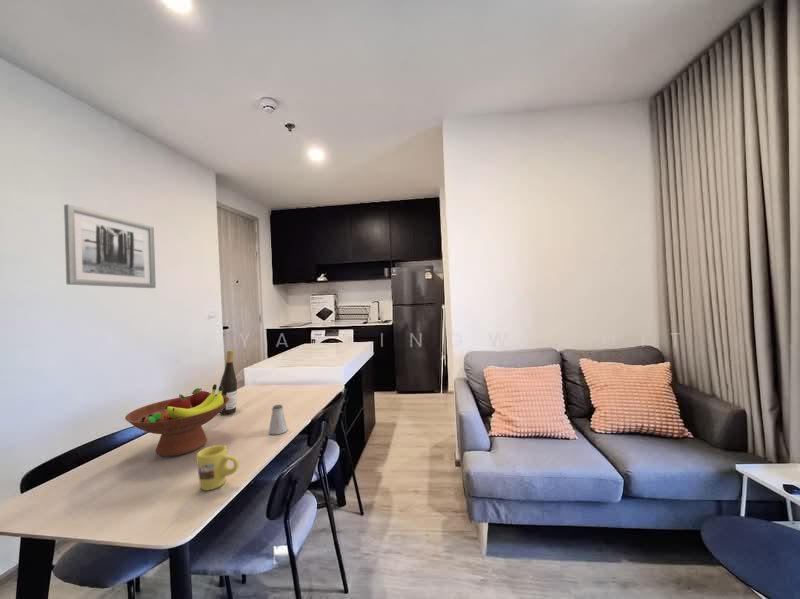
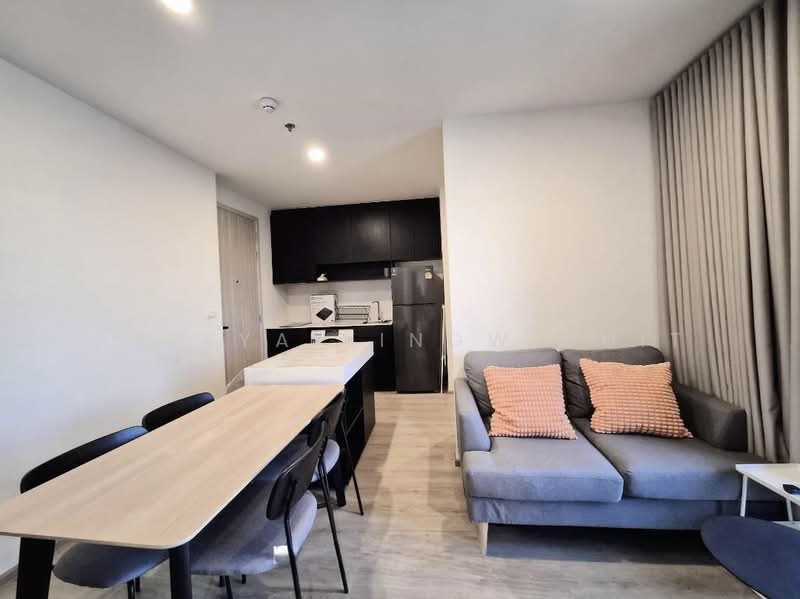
- wine bottle [219,349,238,415]
- mug [195,444,240,491]
- saltshaker [268,404,289,435]
- wall art [63,203,157,289]
- fruit bowl [124,384,229,458]
